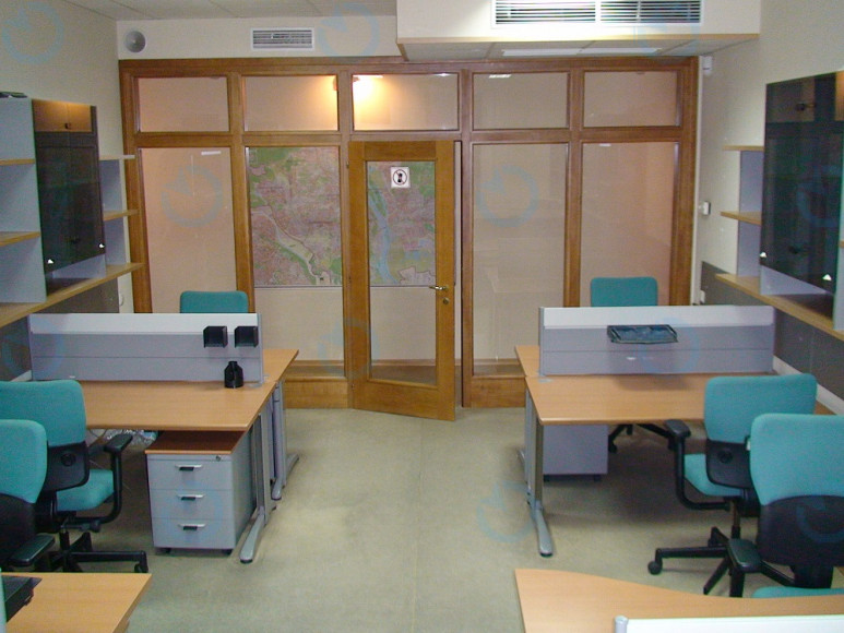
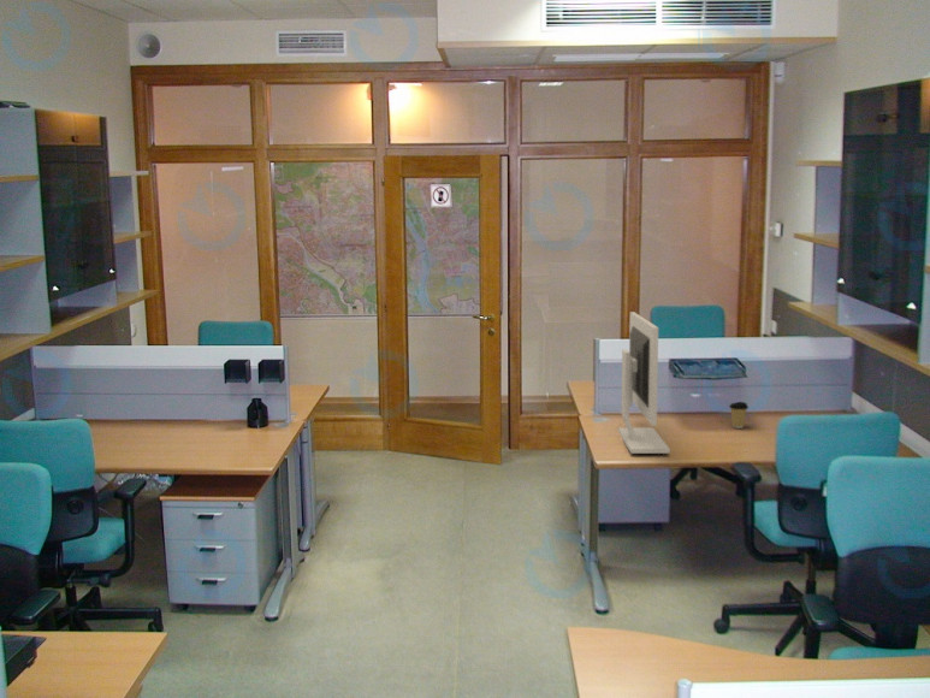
+ computer monitor [616,310,671,455]
+ coffee cup [728,401,750,430]
